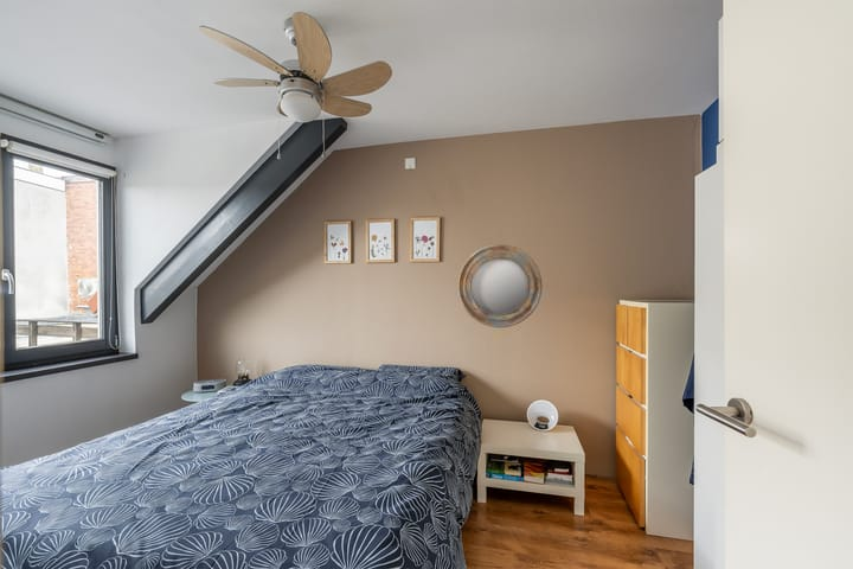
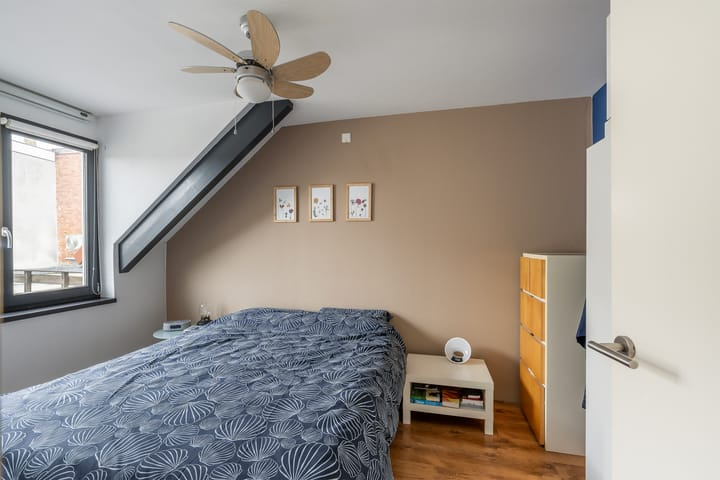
- home mirror [456,243,544,328]
